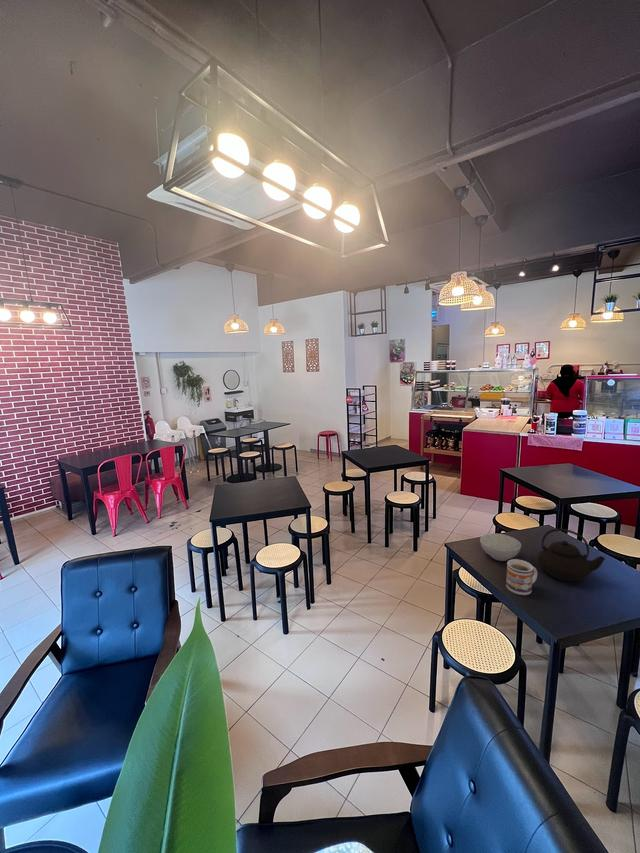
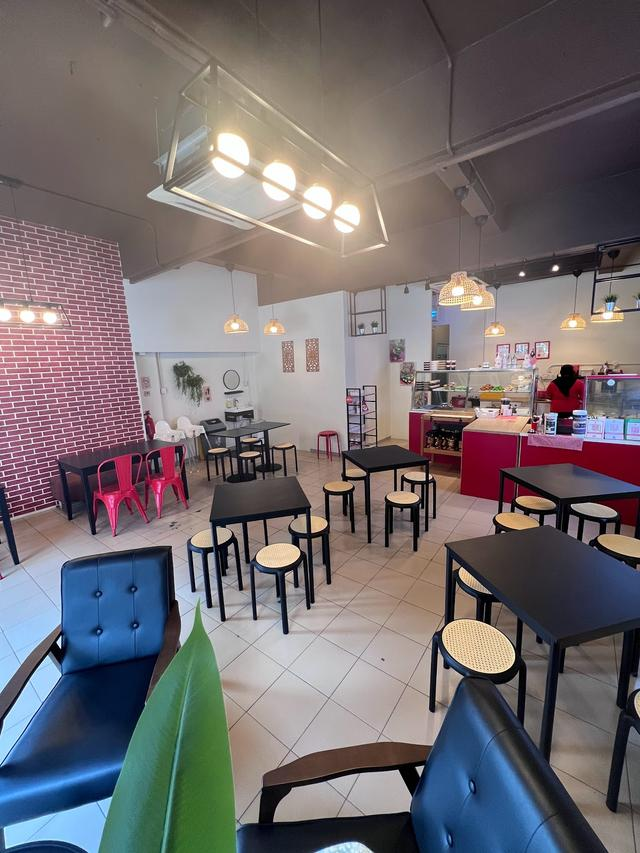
- mug [505,558,538,596]
- teapot [537,528,606,583]
- bowl [479,532,522,562]
